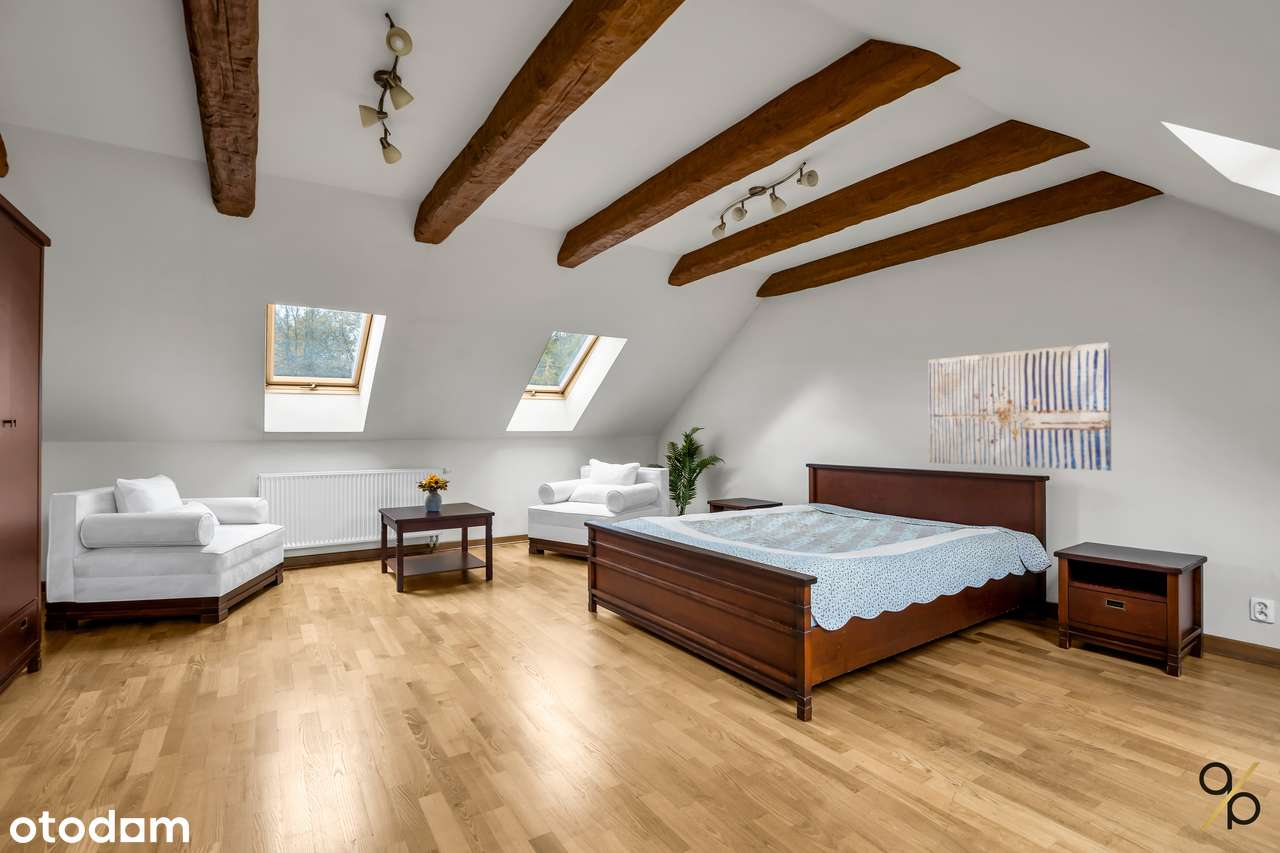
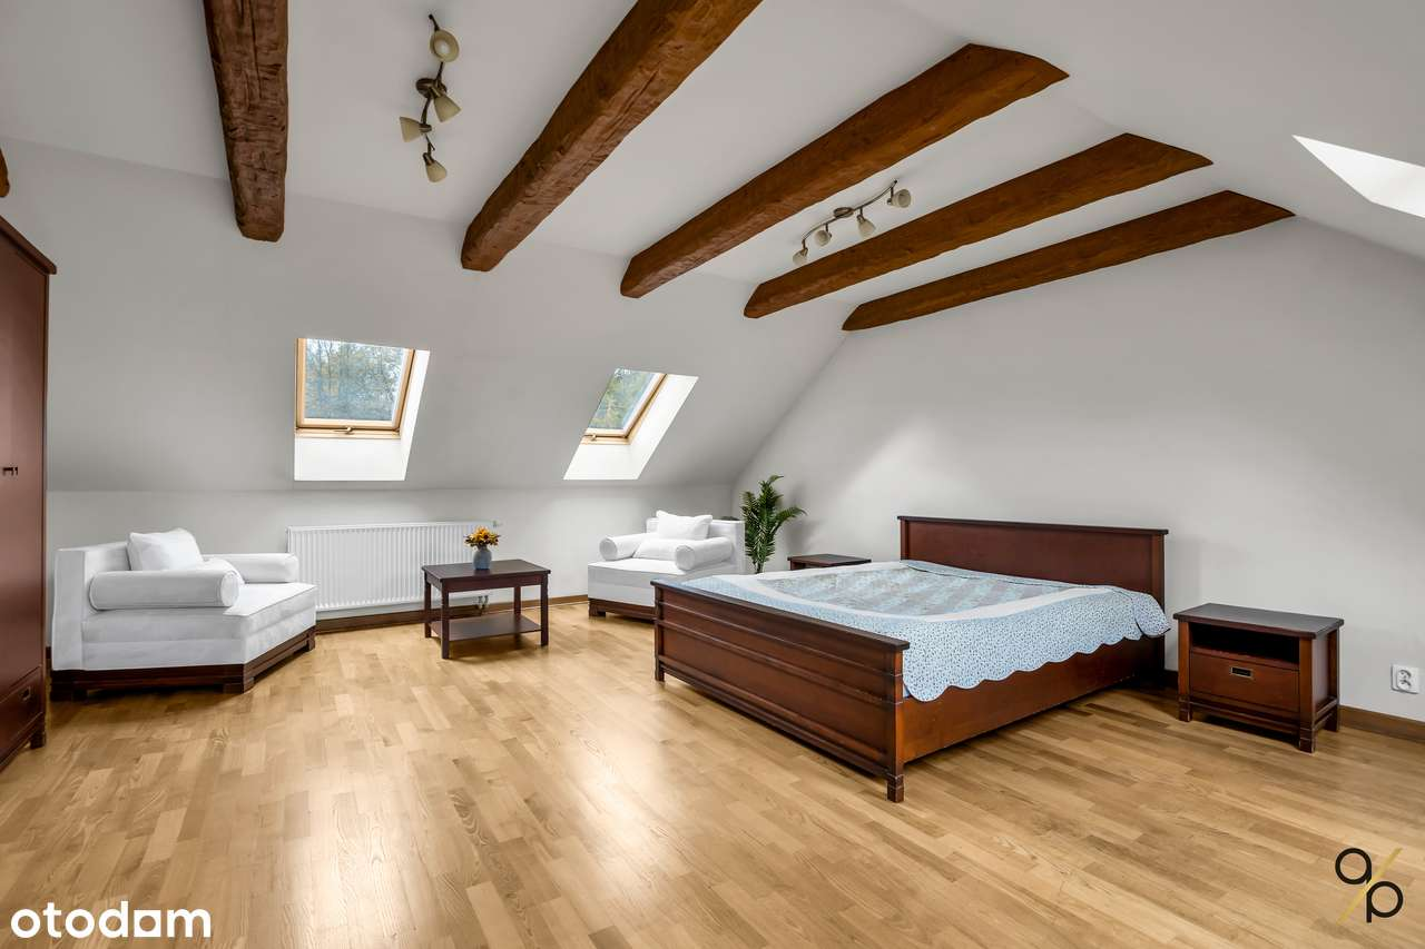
- wall art [928,341,1112,472]
